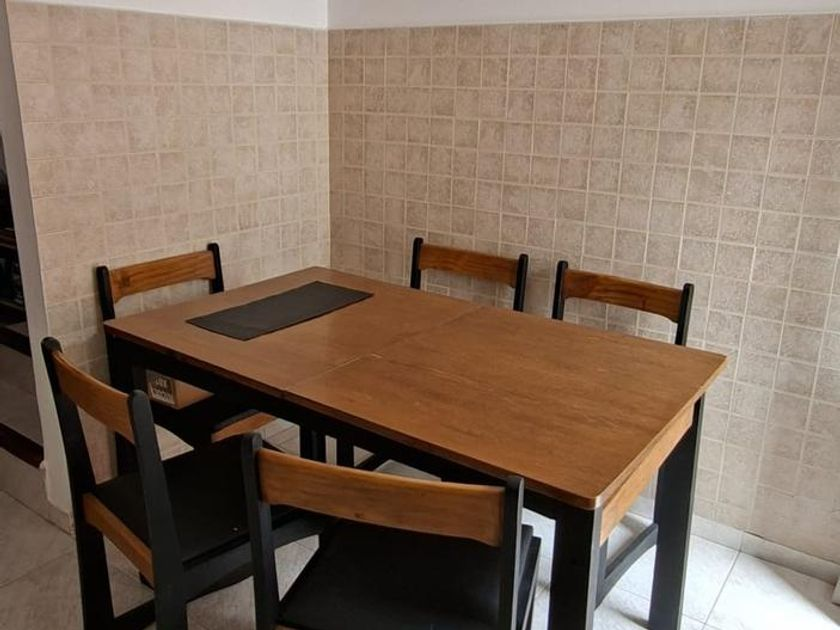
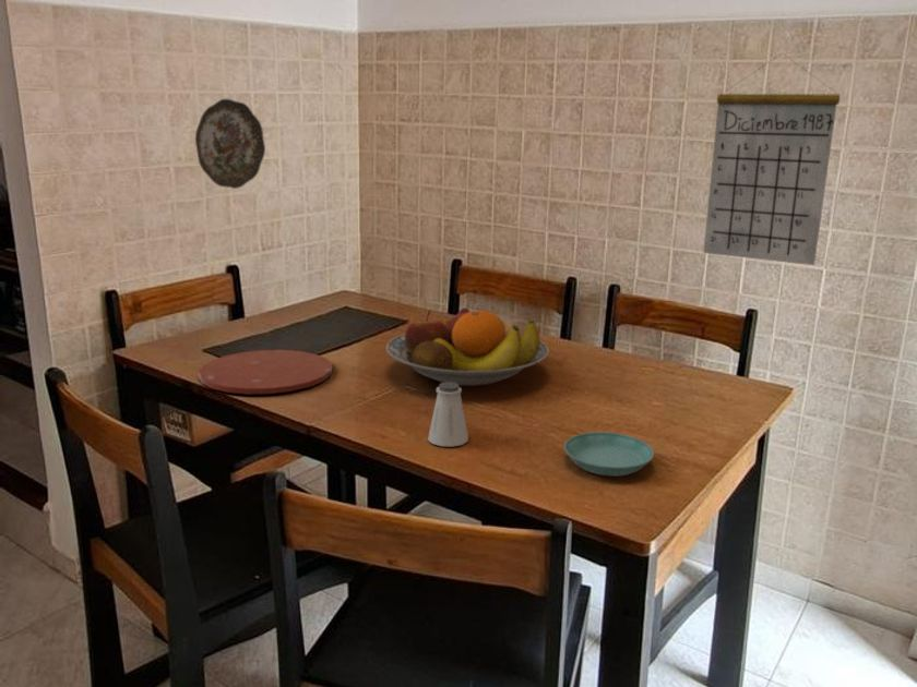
+ saltshaker [427,382,469,448]
+ fruit bowl [385,306,549,387]
+ saucer [563,431,655,478]
+ decorative plate [194,98,266,190]
+ calendar [702,52,841,266]
+ plate [198,349,333,395]
